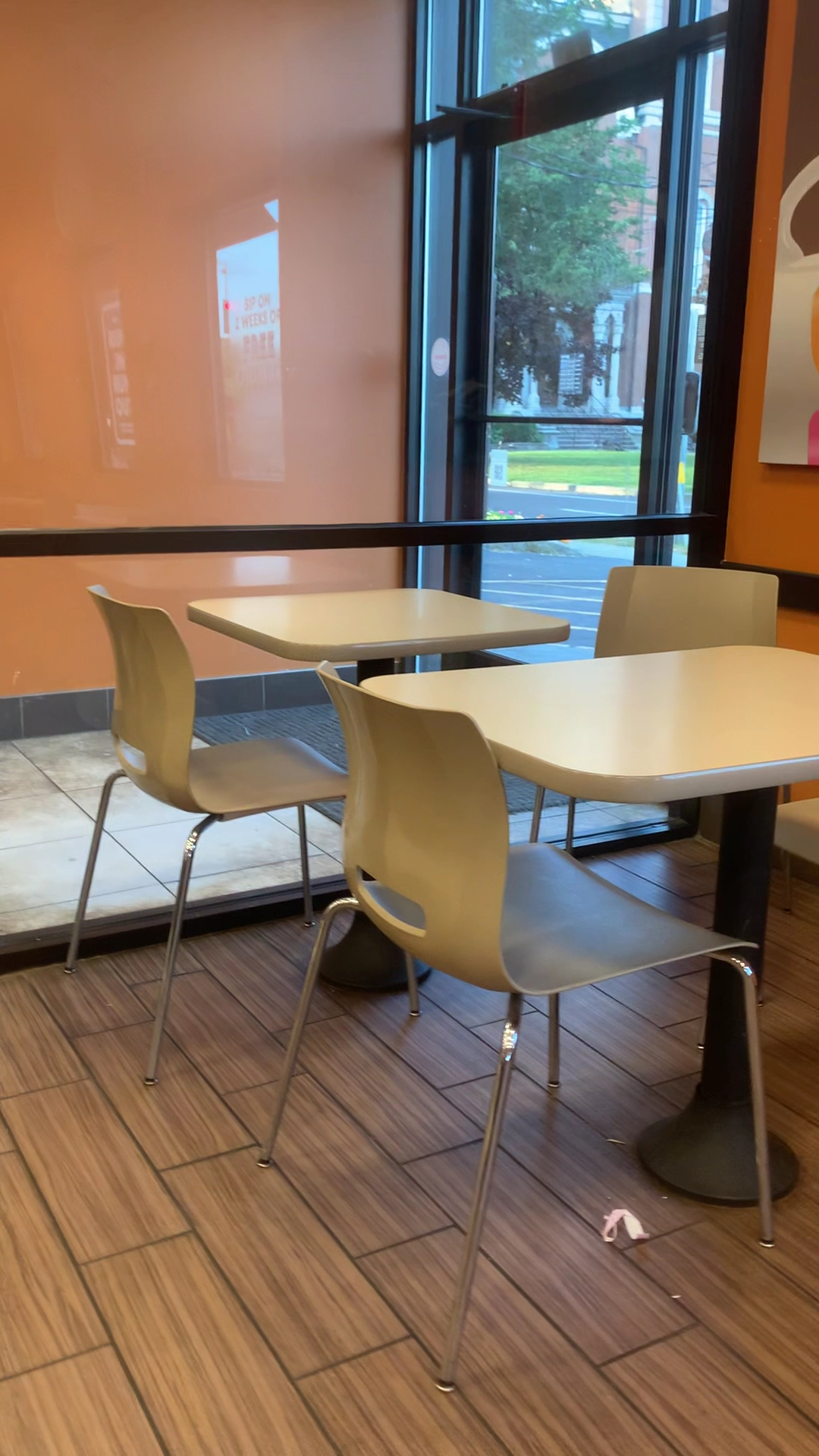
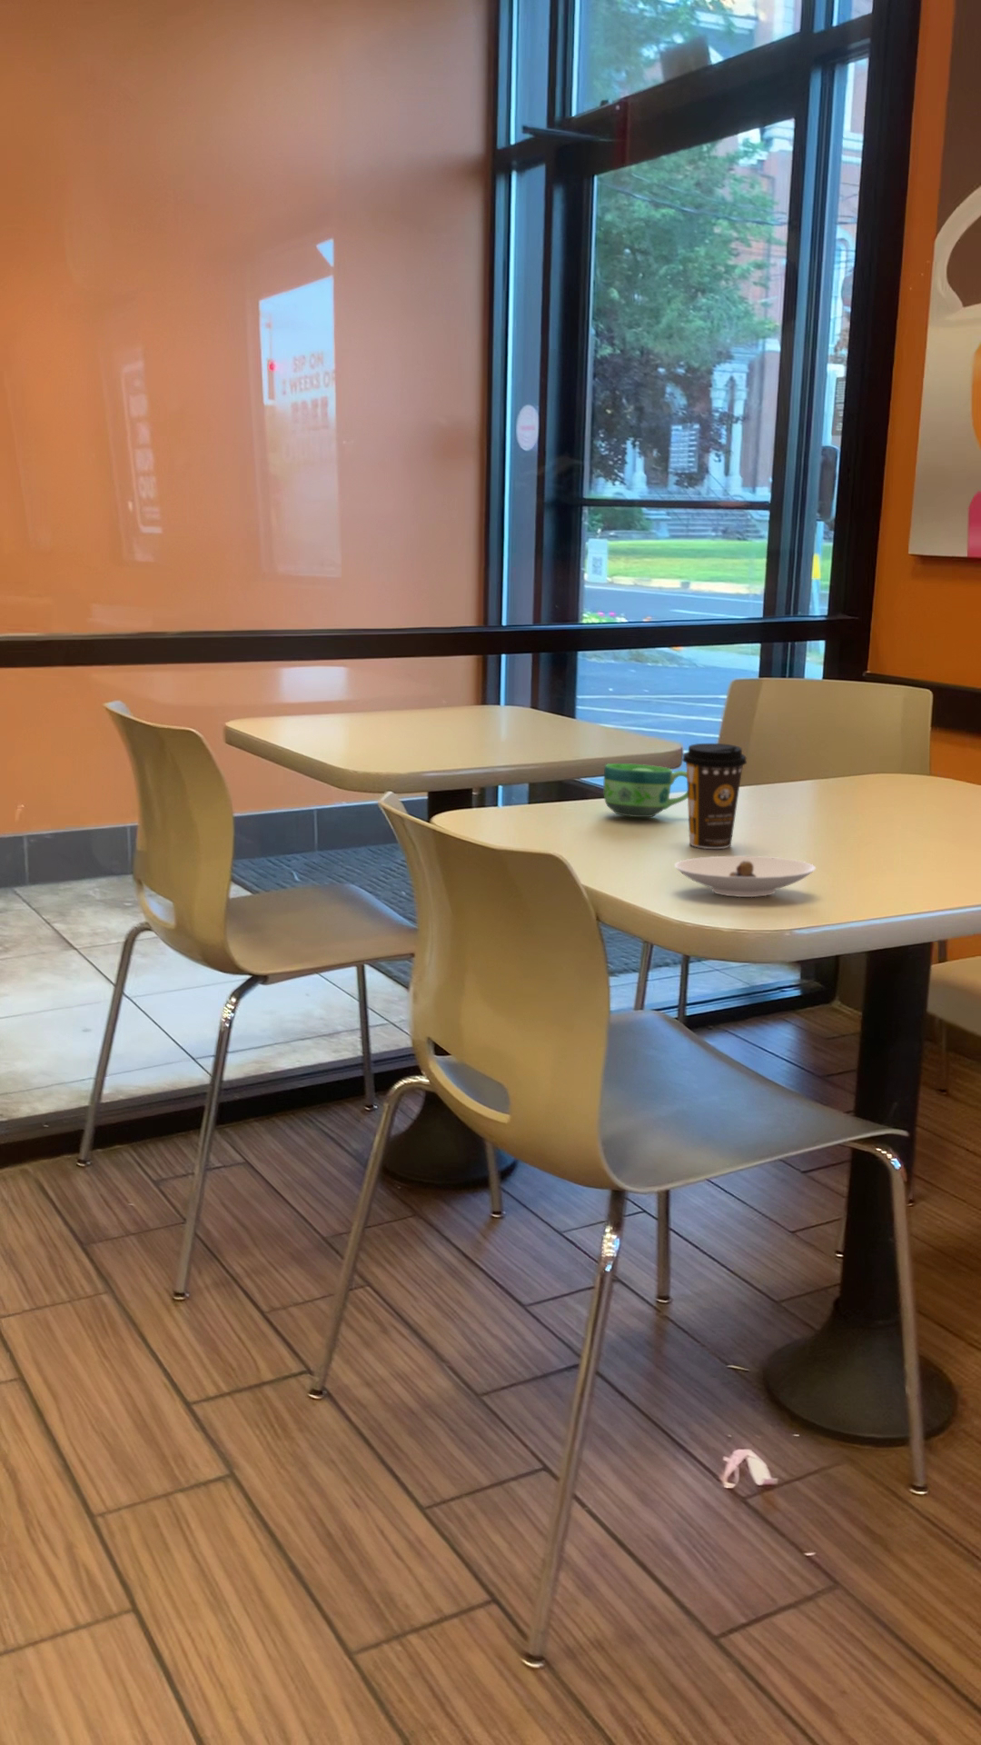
+ cup [602,762,688,817]
+ coffee cup [682,743,747,850]
+ saucer [673,856,817,898]
